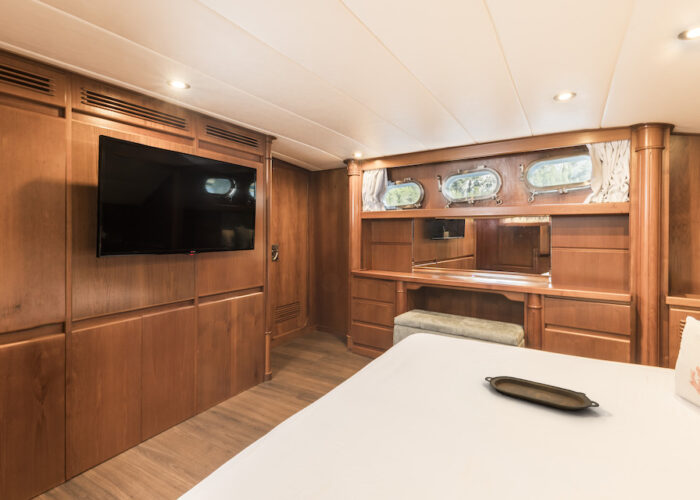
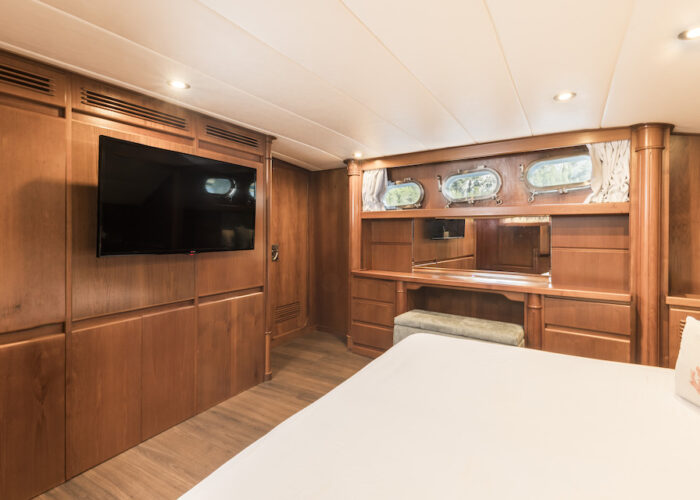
- serving tray [484,375,600,411]
